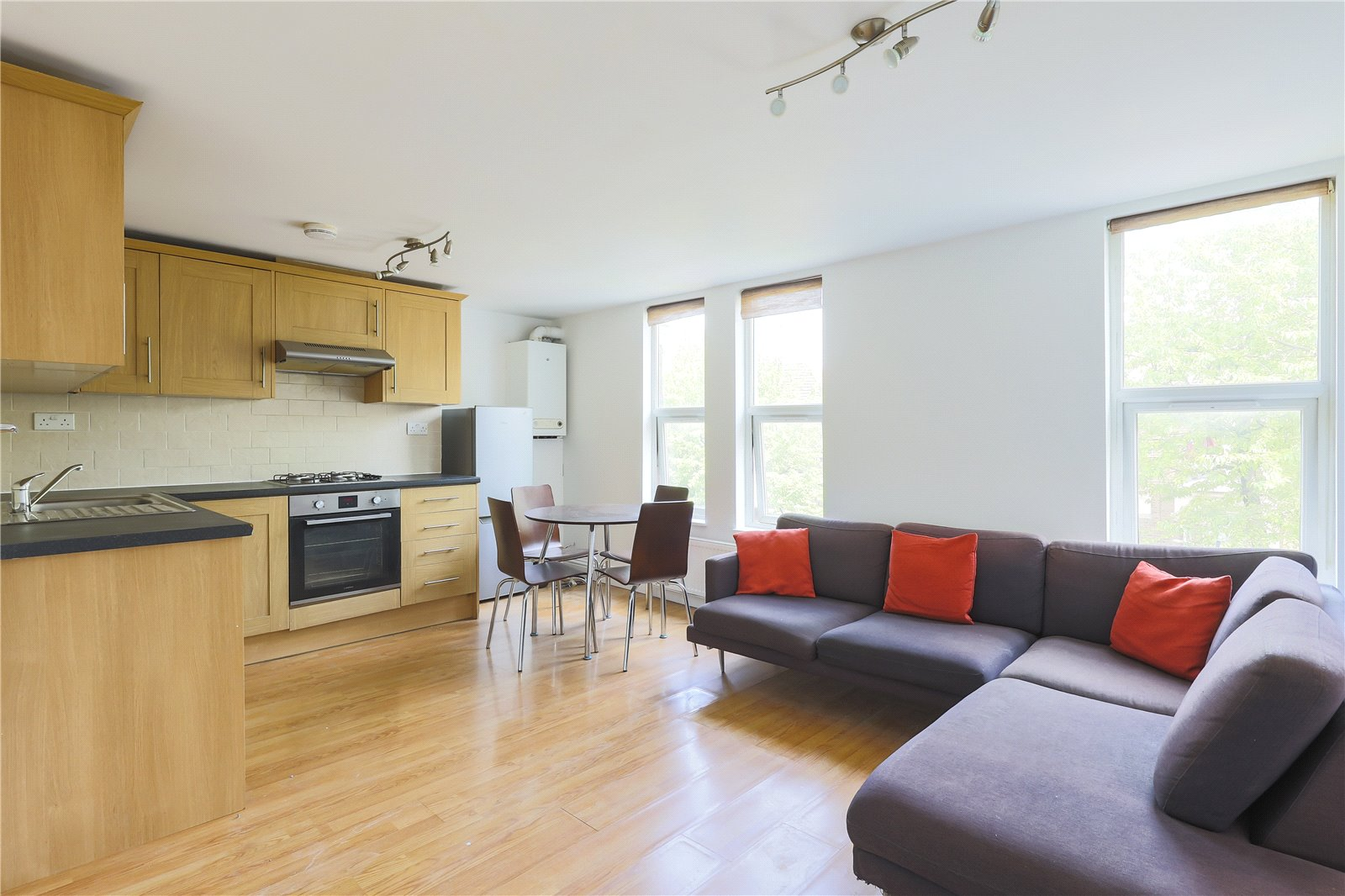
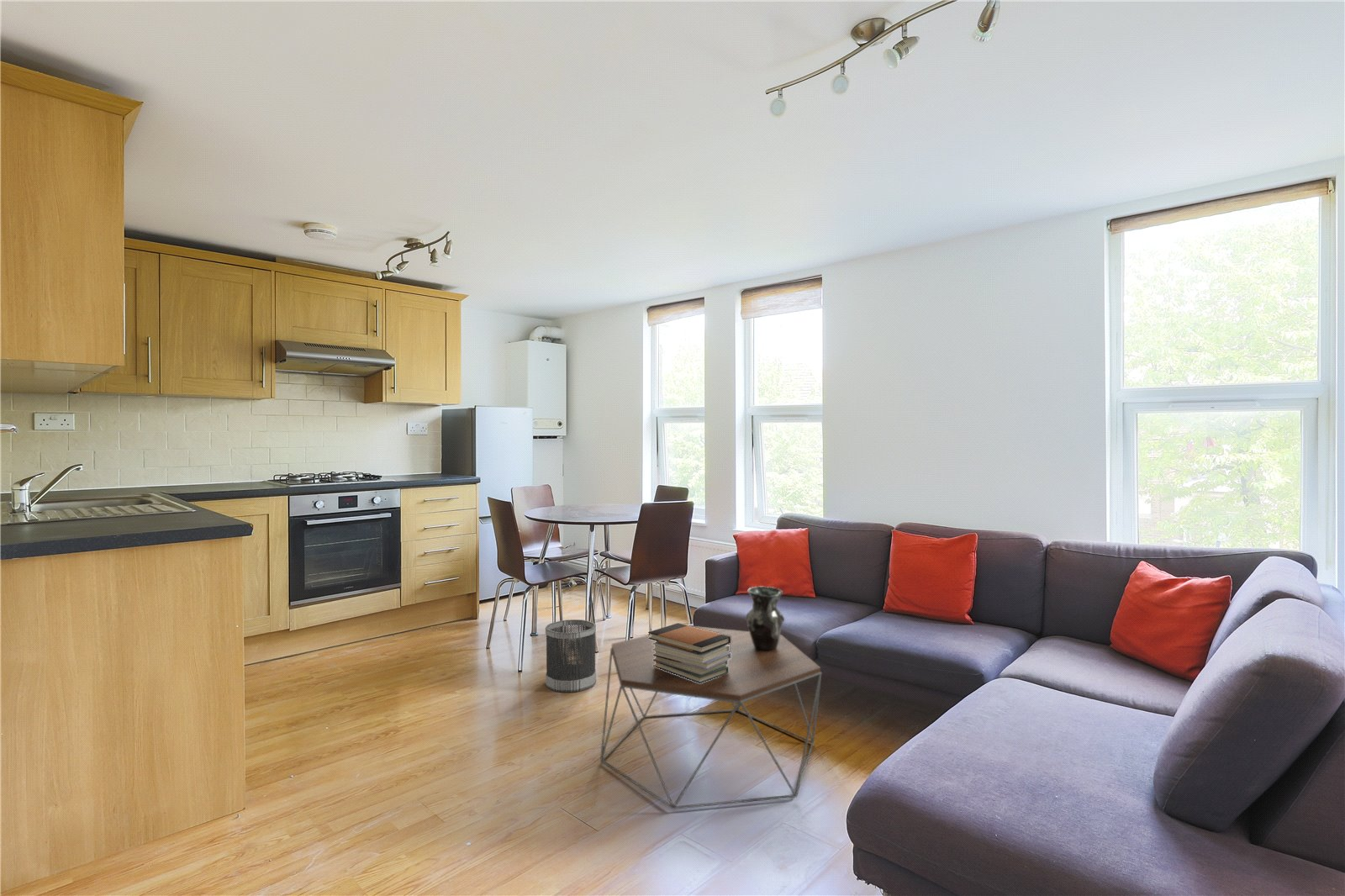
+ wastebasket [545,619,597,693]
+ book stack [647,622,731,683]
+ coffee table [599,625,823,810]
+ vase [745,585,785,651]
